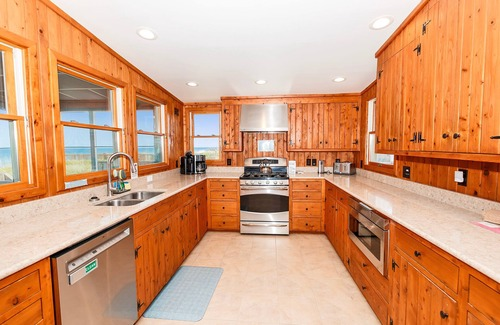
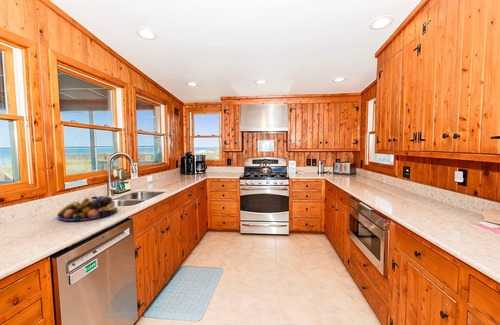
+ fruit bowl [56,195,119,222]
